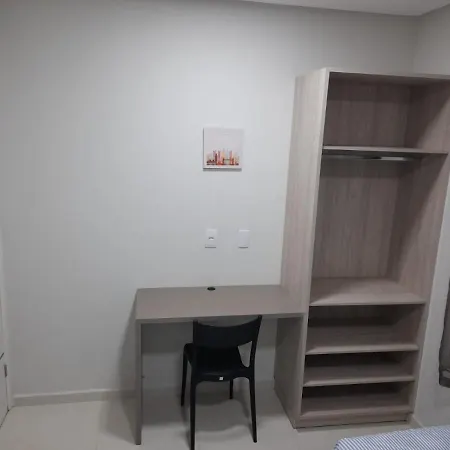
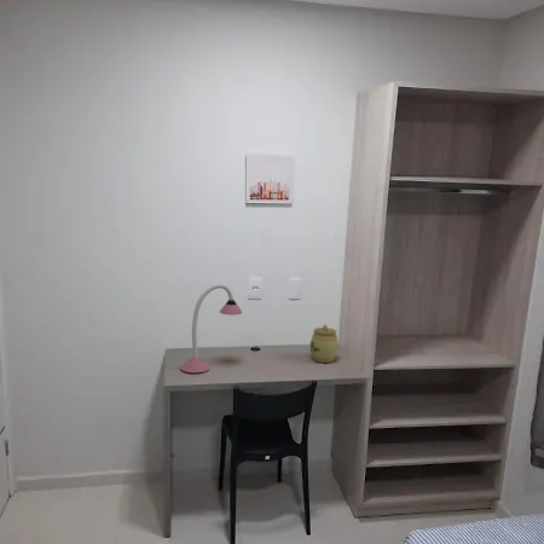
+ desk lamp [179,283,243,374]
+ jar [309,323,340,364]
